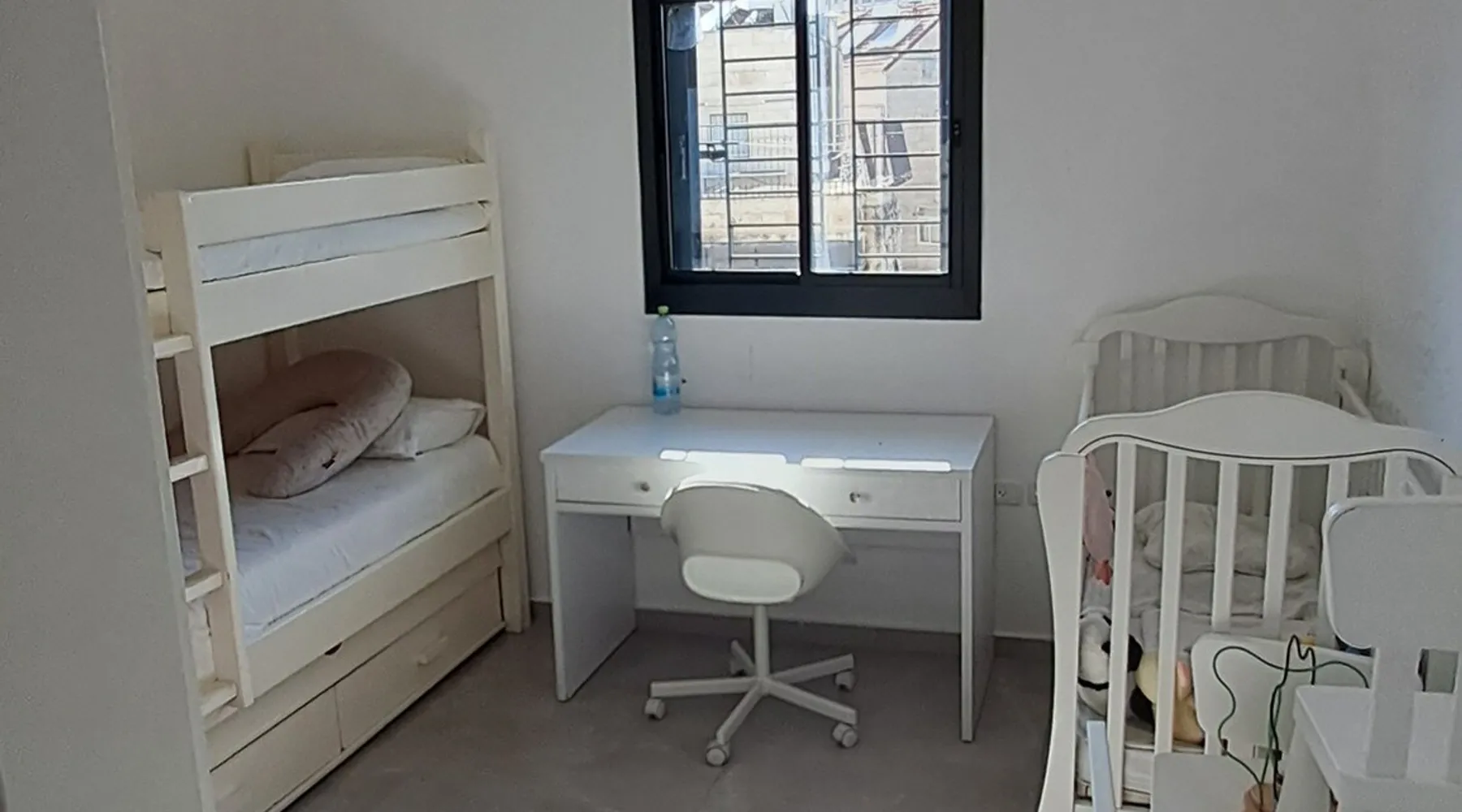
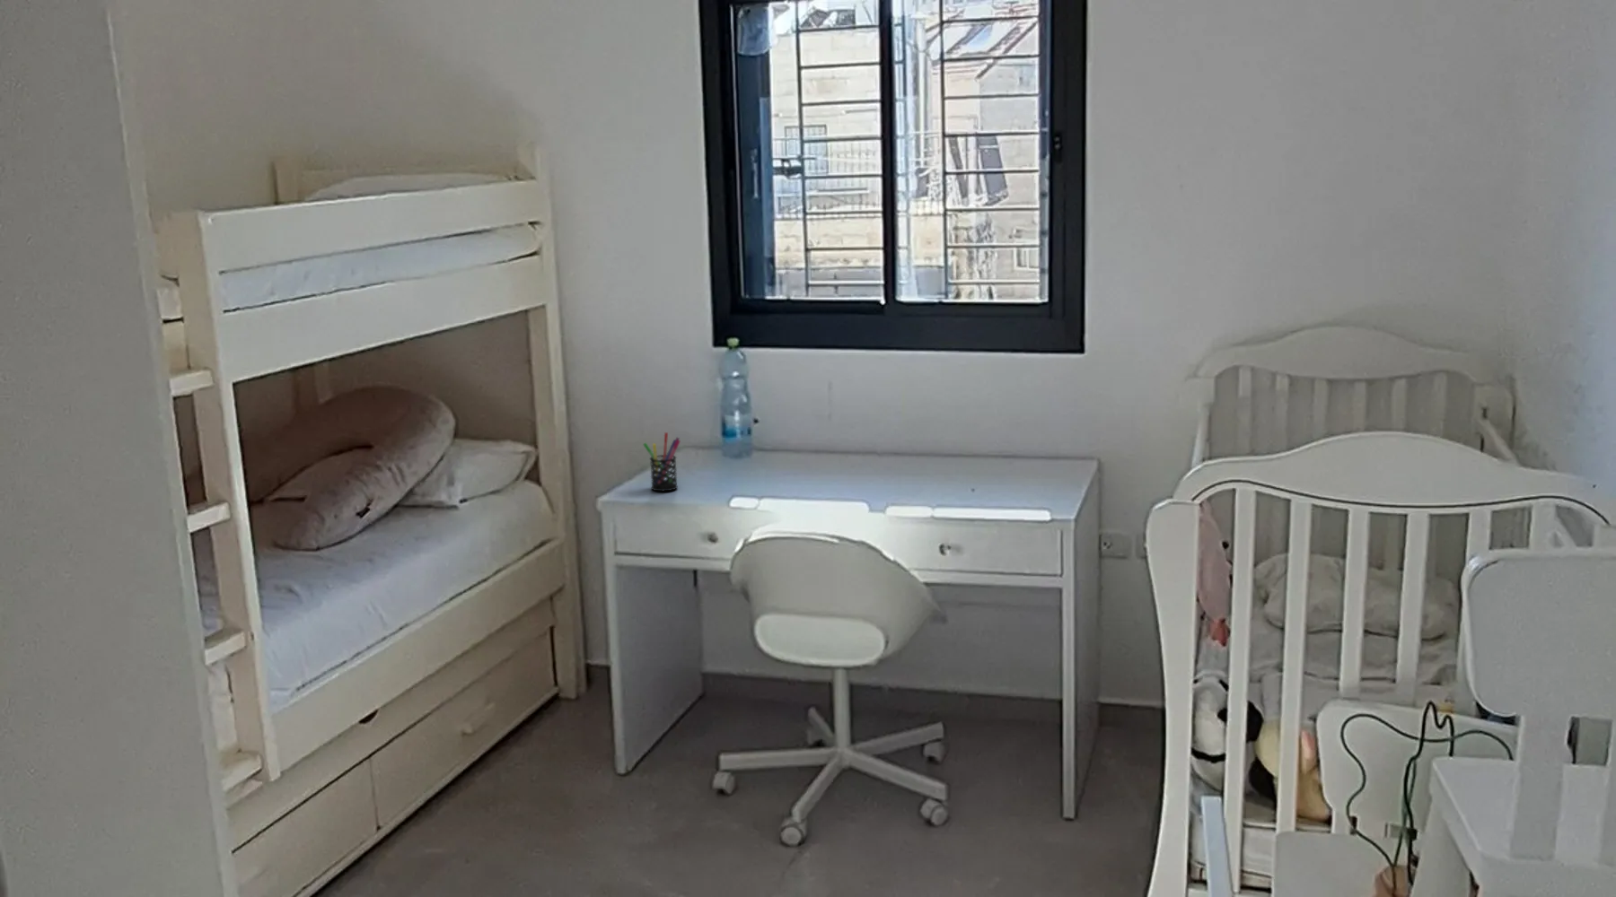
+ pen holder [642,432,681,493]
